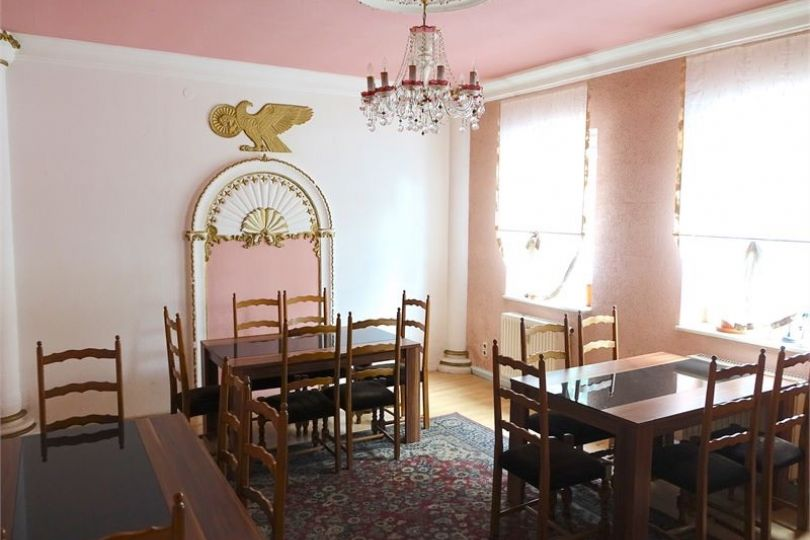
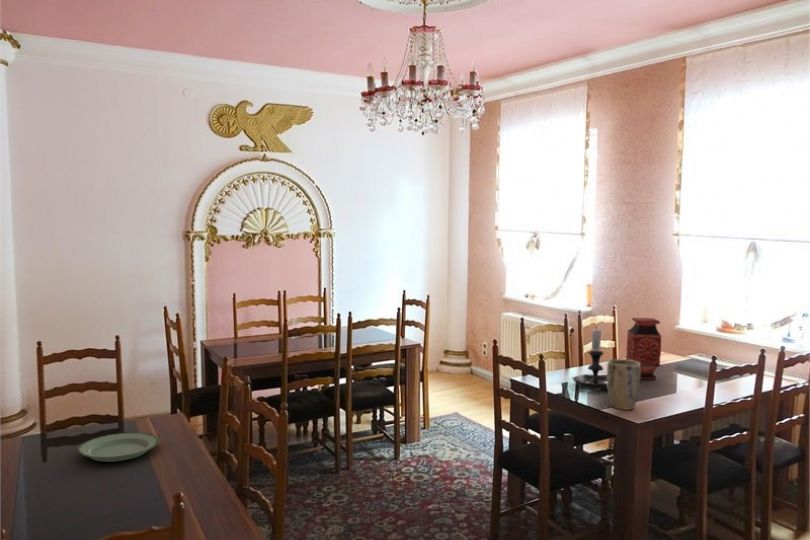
+ plate [77,432,160,463]
+ candle holder [571,324,608,391]
+ plant pot [606,358,641,411]
+ vase [625,317,662,380]
